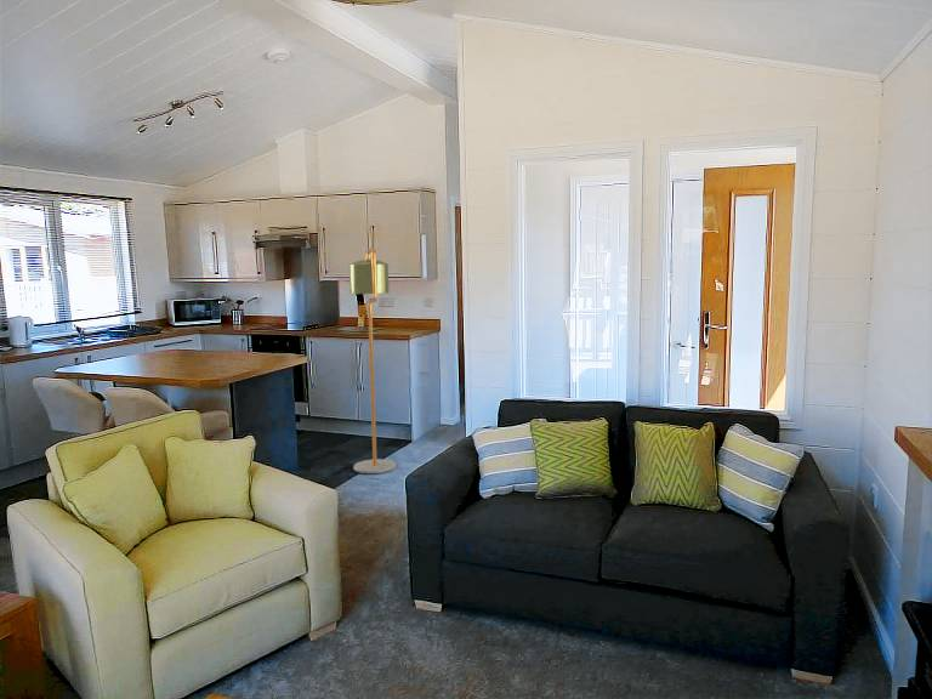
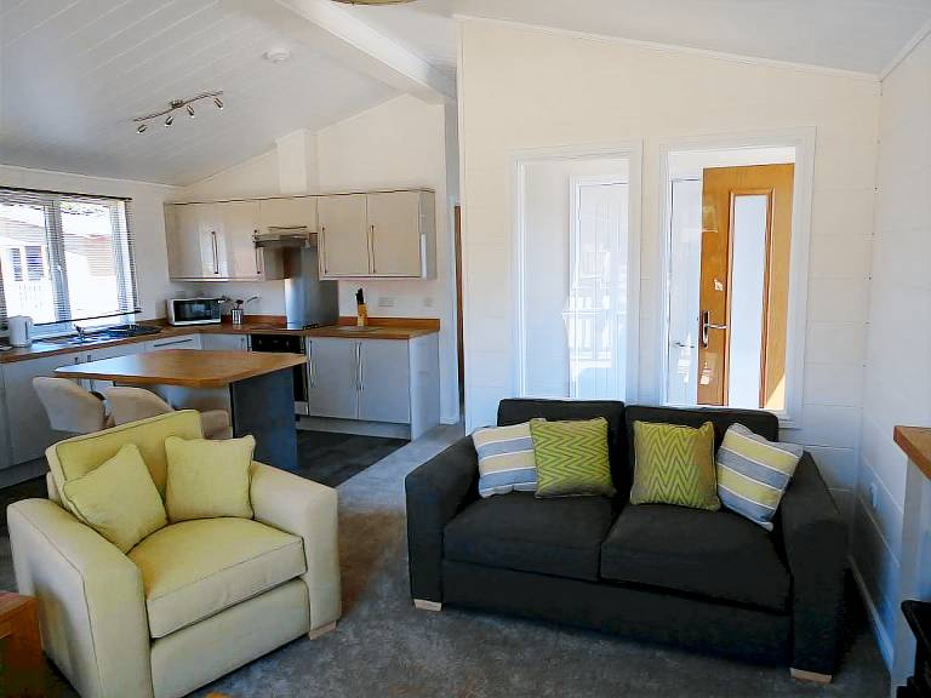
- floor lamp [348,248,398,474]
